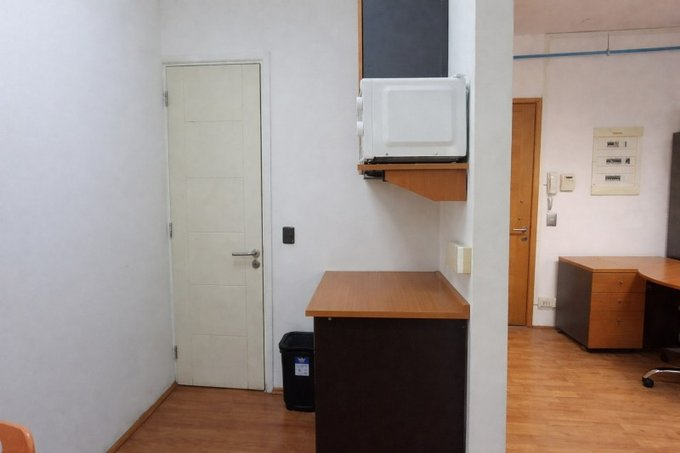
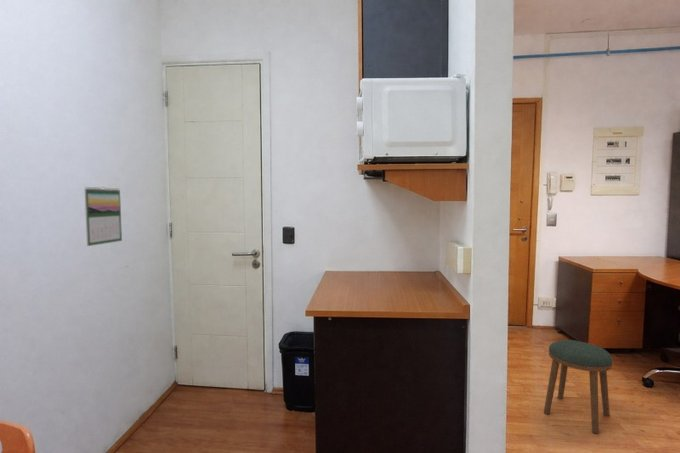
+ stool [543,339,613,435]
+ calendar [84,186,123,247]
